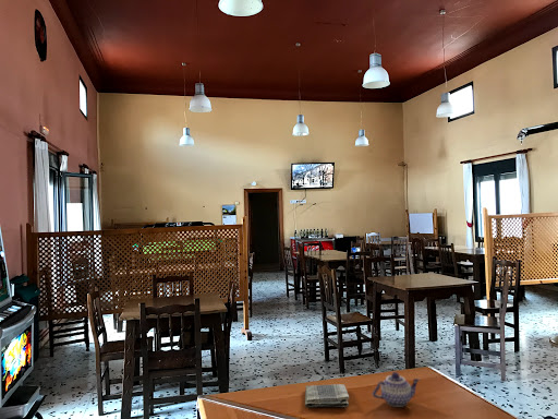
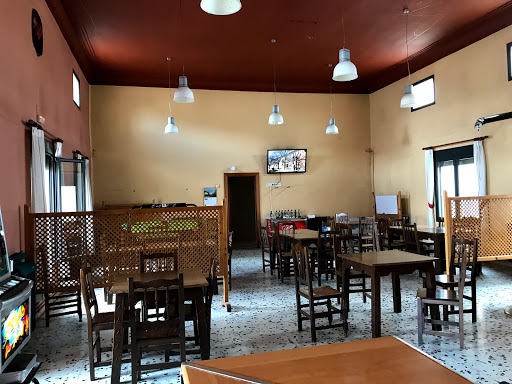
- teapot [372,371,422,408]
- dish towel [304,383,350,408]
